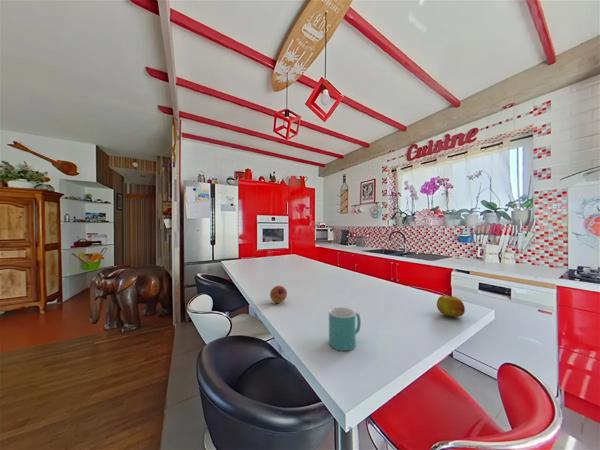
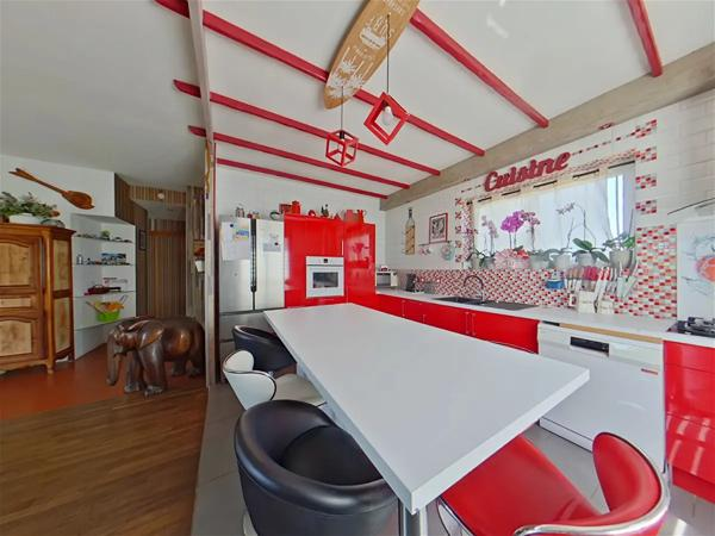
- fruit [436,294,466,318]
- fruit [269,285,288,304]
- mug [328,306,362,352]
